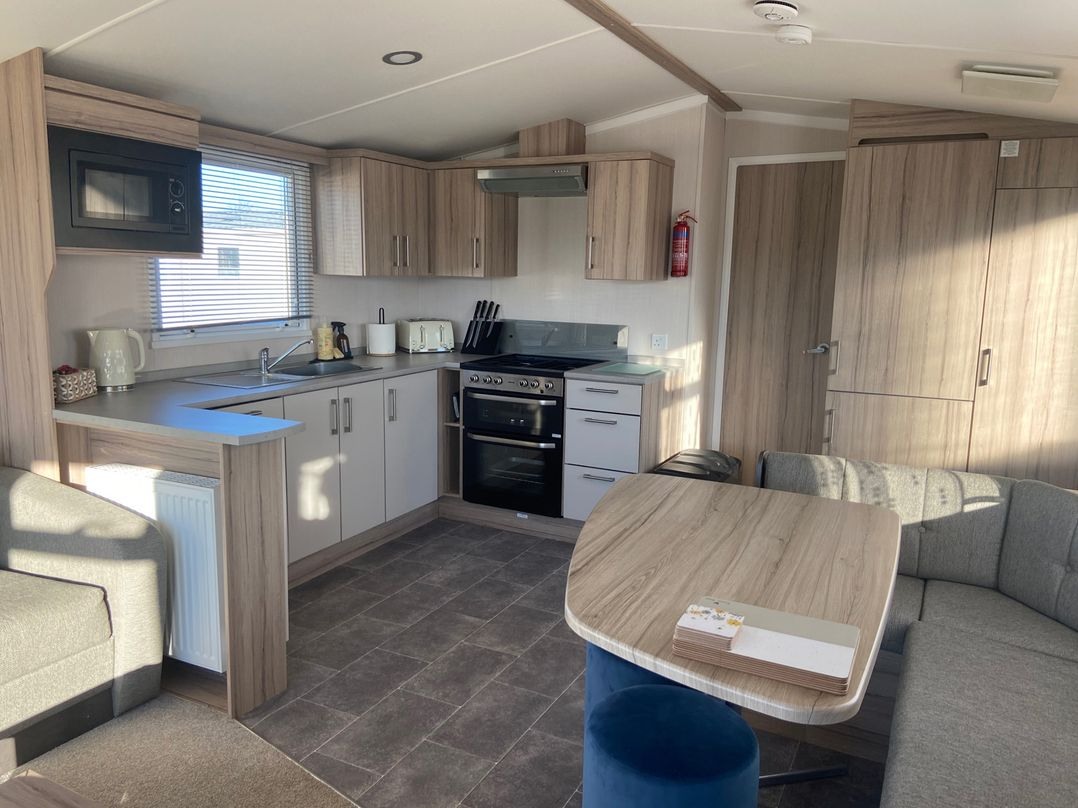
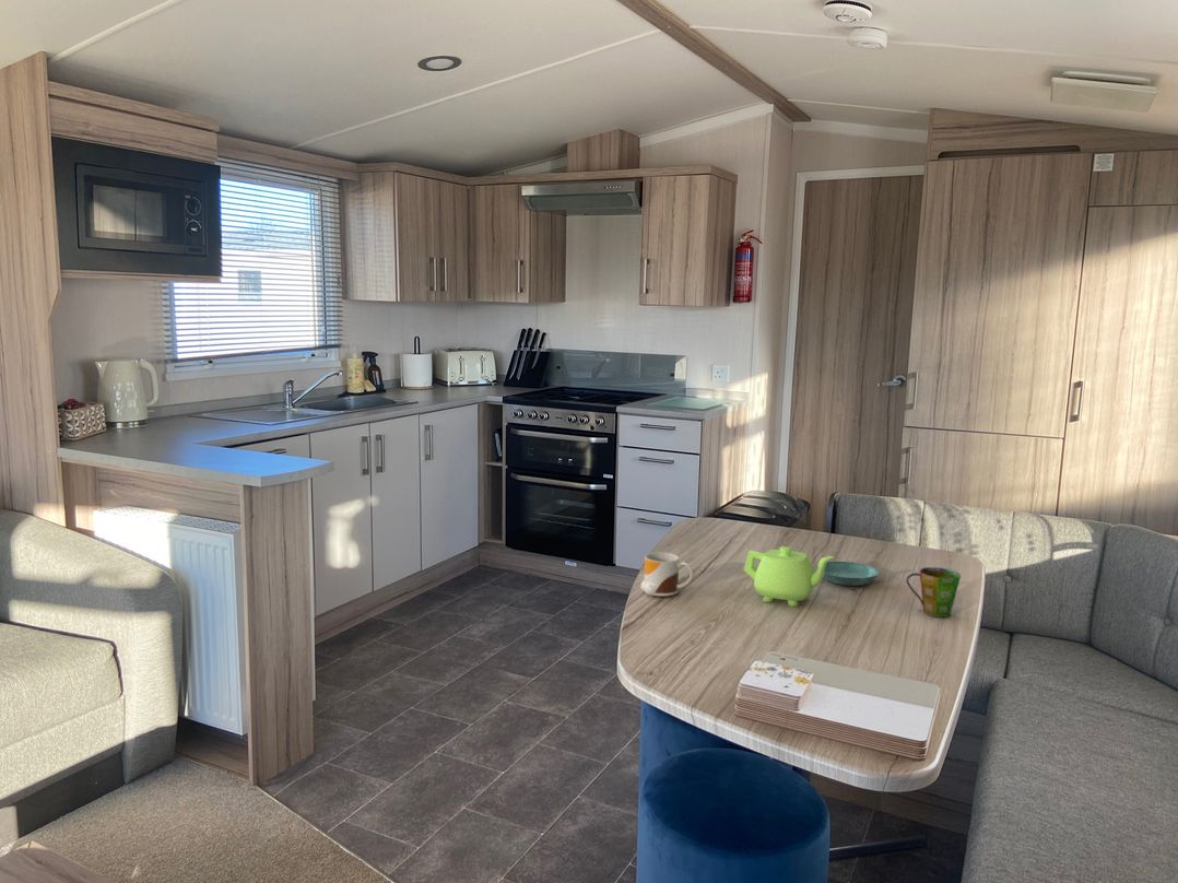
+ teapot [743,545,835,608]
+ cup [906,566,962,619]
+ mug [639,552,694,597]
+ saucer [815,561,880,587]
